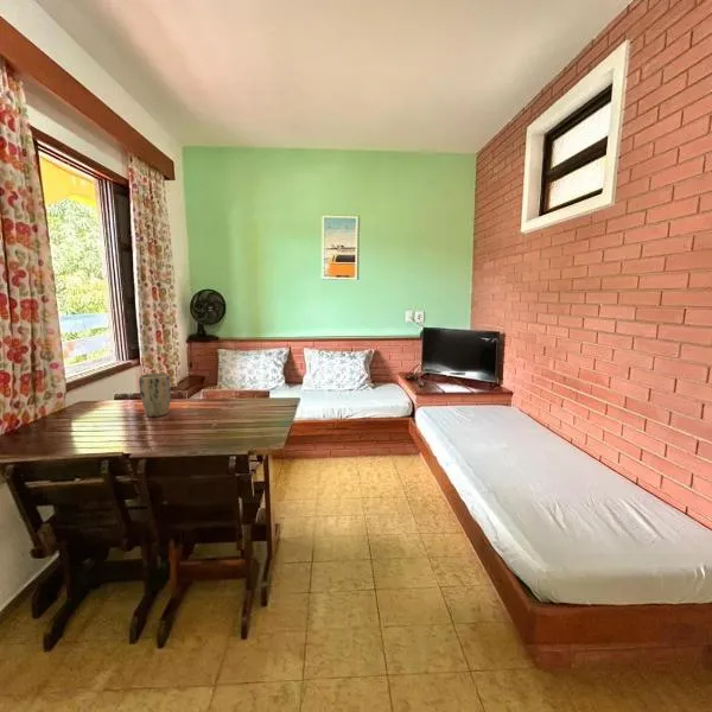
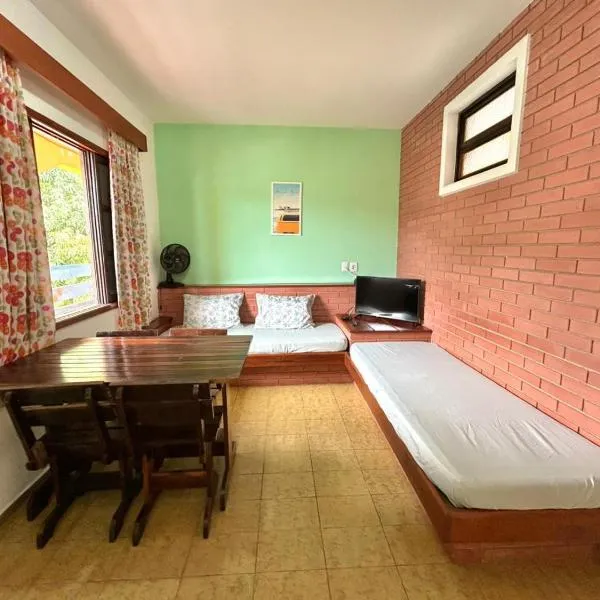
- plant pot [138,371,172,418]
